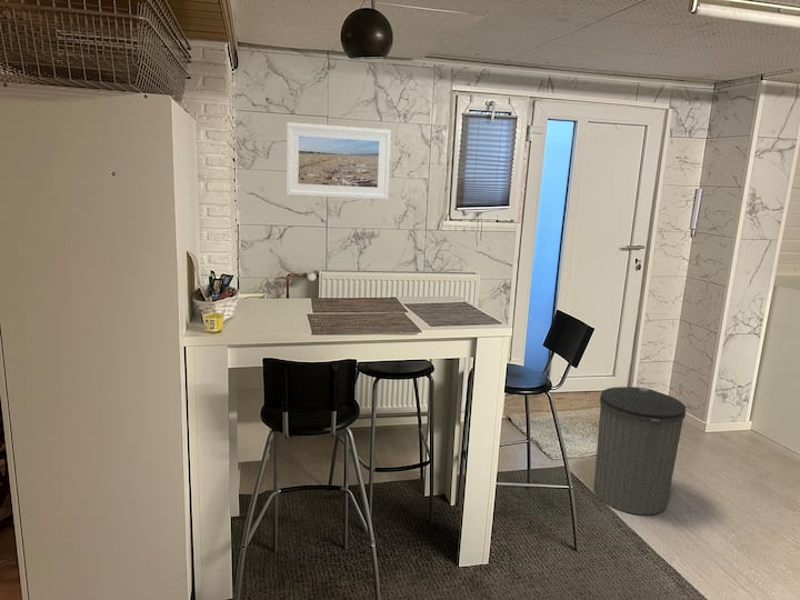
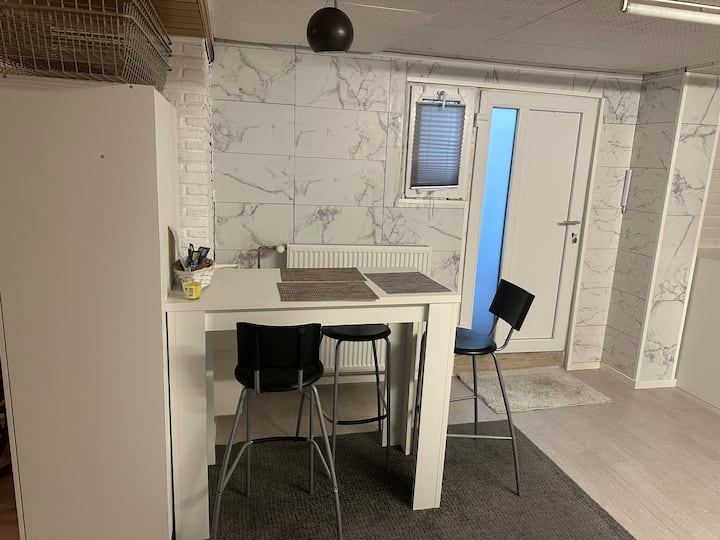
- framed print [286,121,392,200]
- trash can [592,386,687,517]
